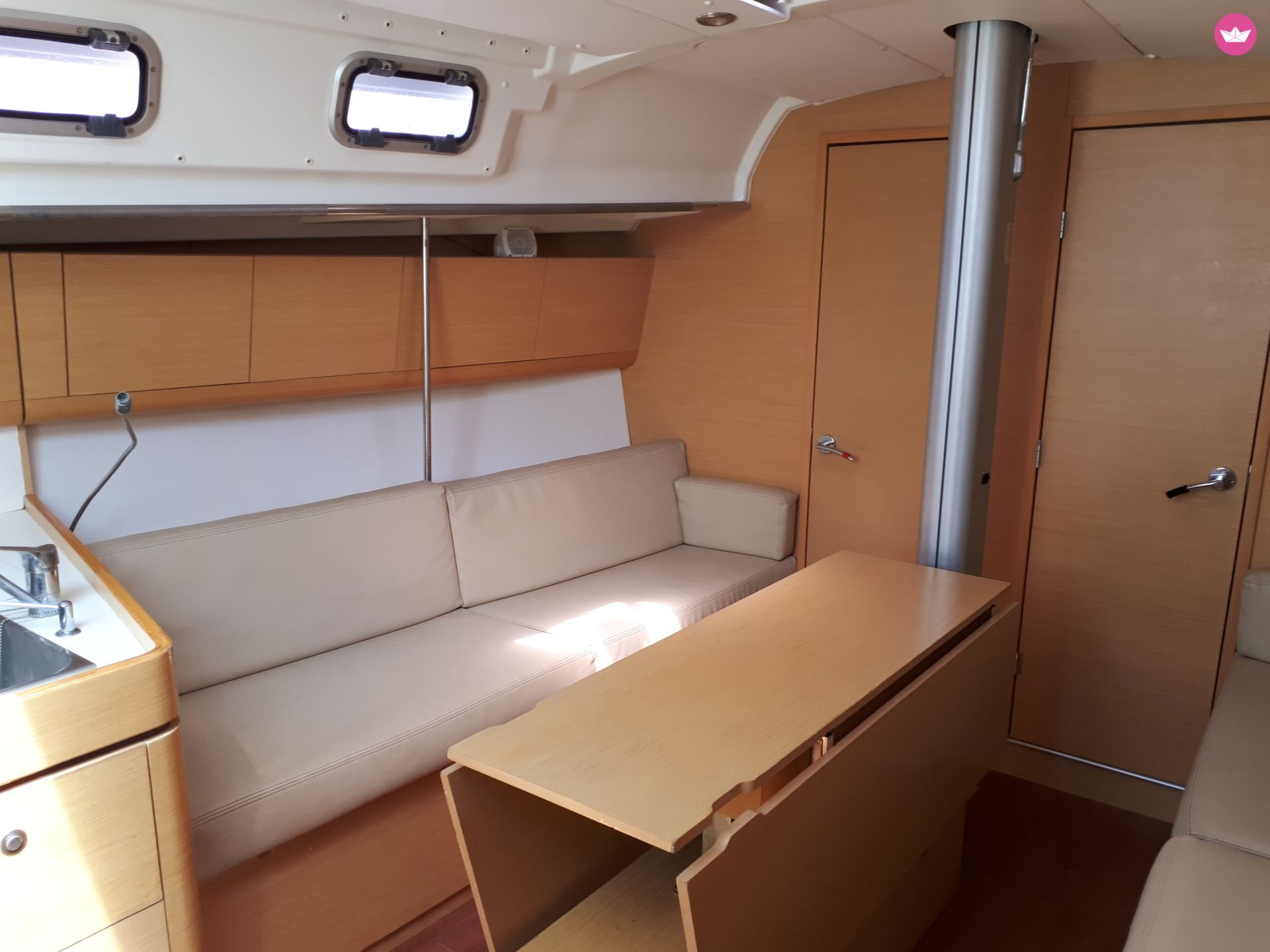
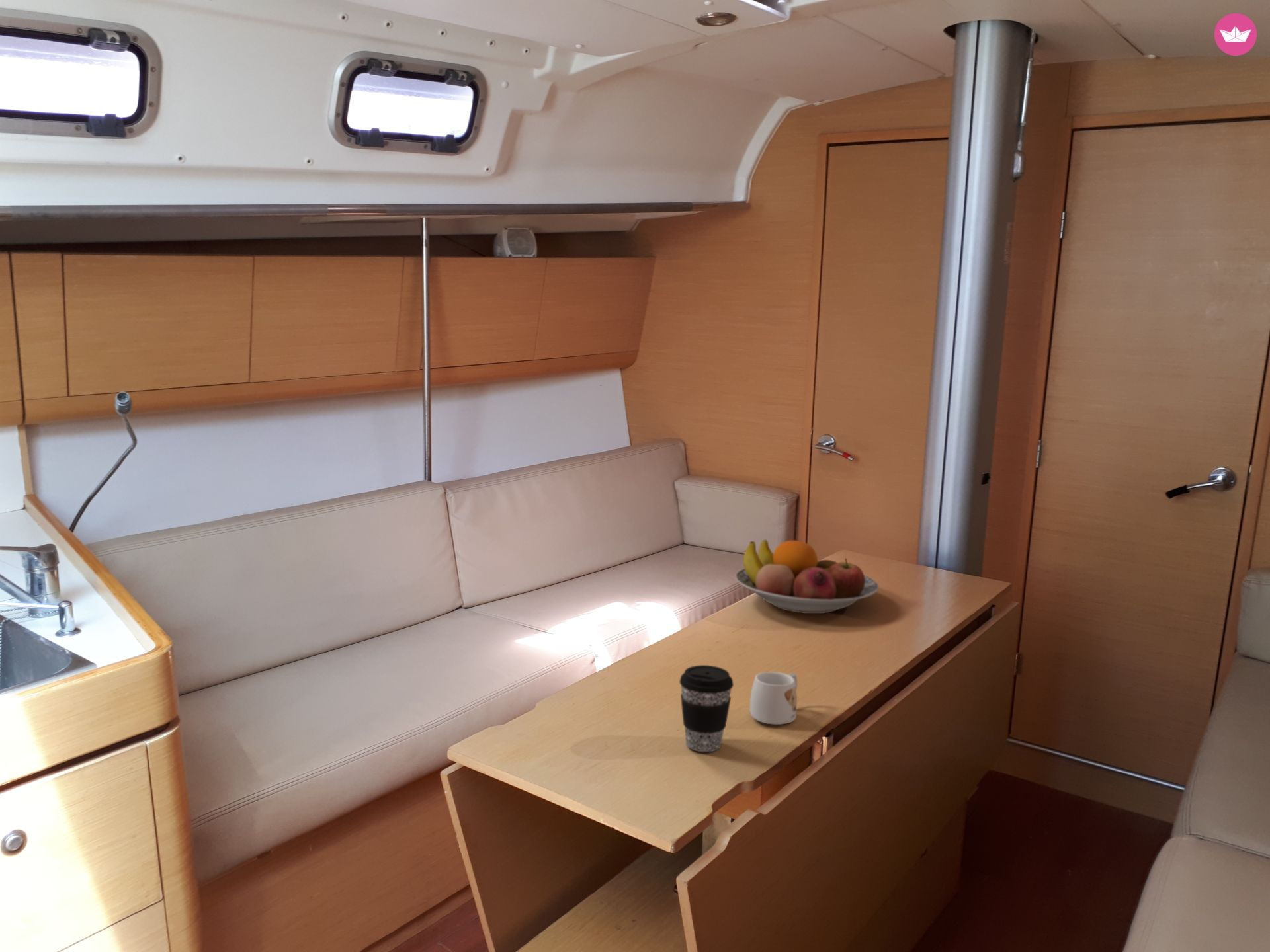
+ coffee cup [679,664,734,752]
+ fruit bowl [734,539,880,614]
+ mug [749,671,798,725]
